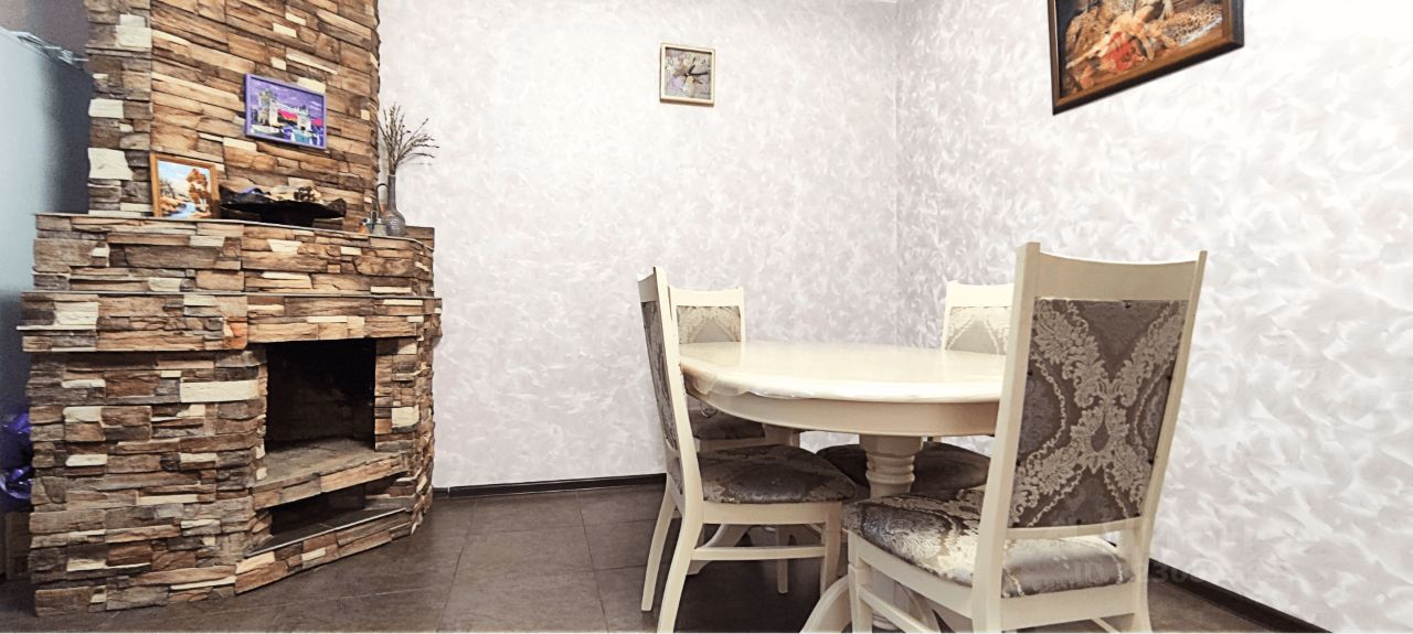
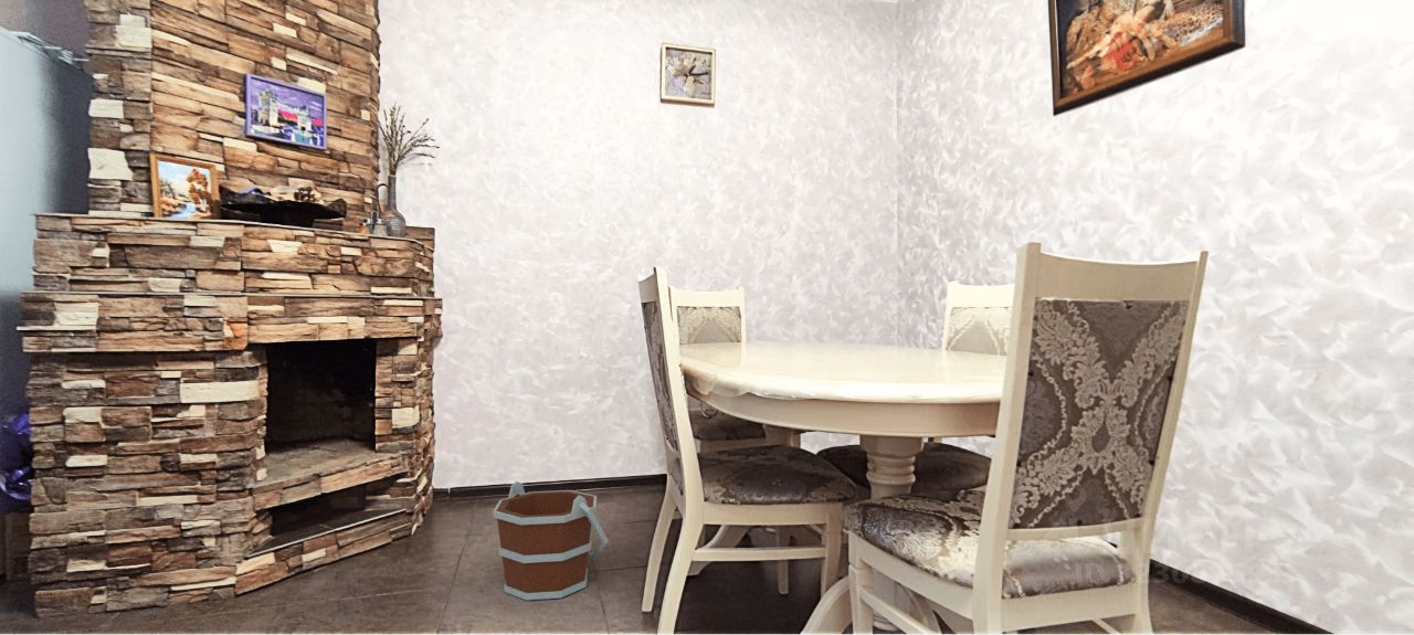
+ bucket [493,480,610,601]
